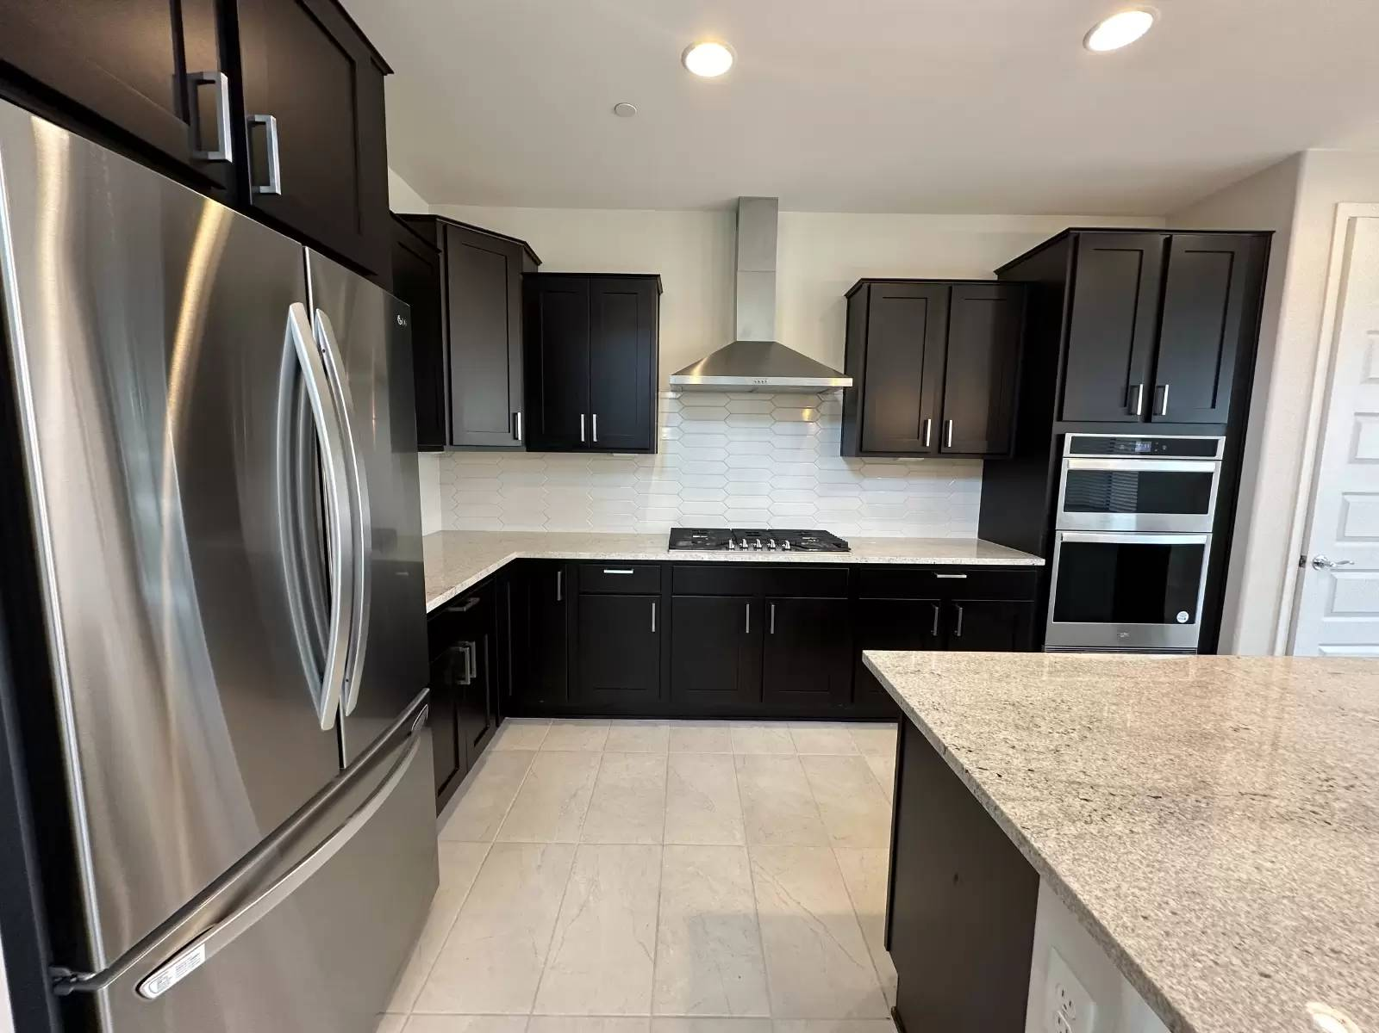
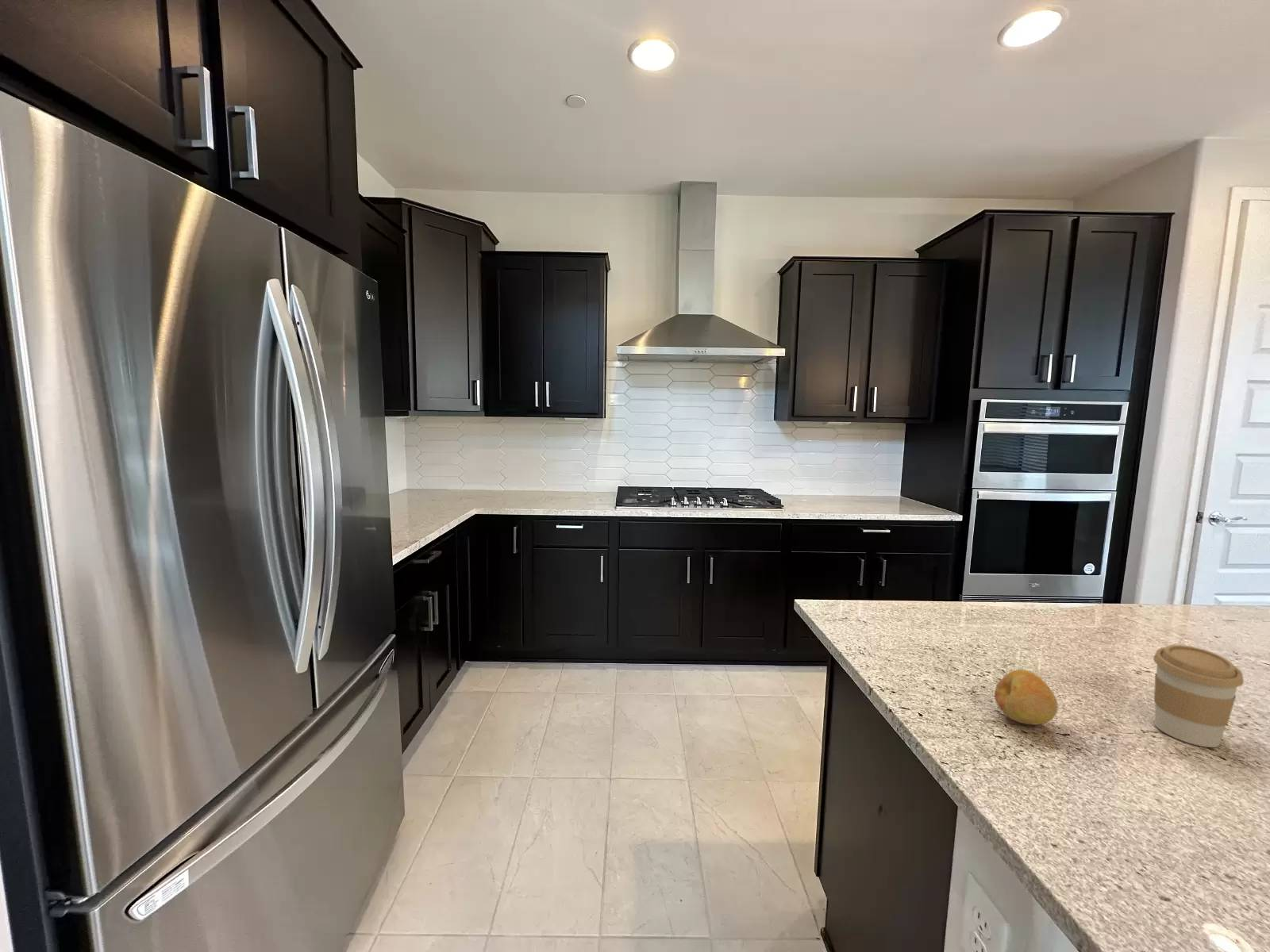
+ fruit [994,669,1059,726]
+ coffee cup [1153,644,1245,748]
